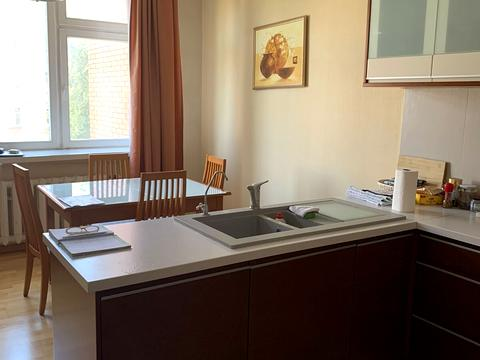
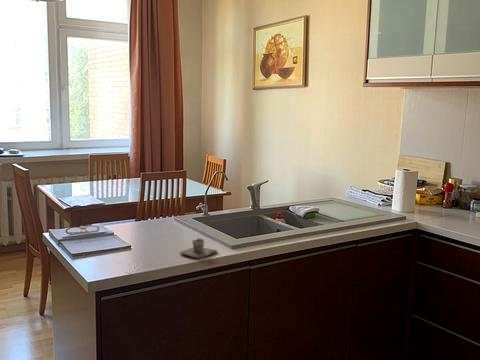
+ cup [178,237,219,259]
